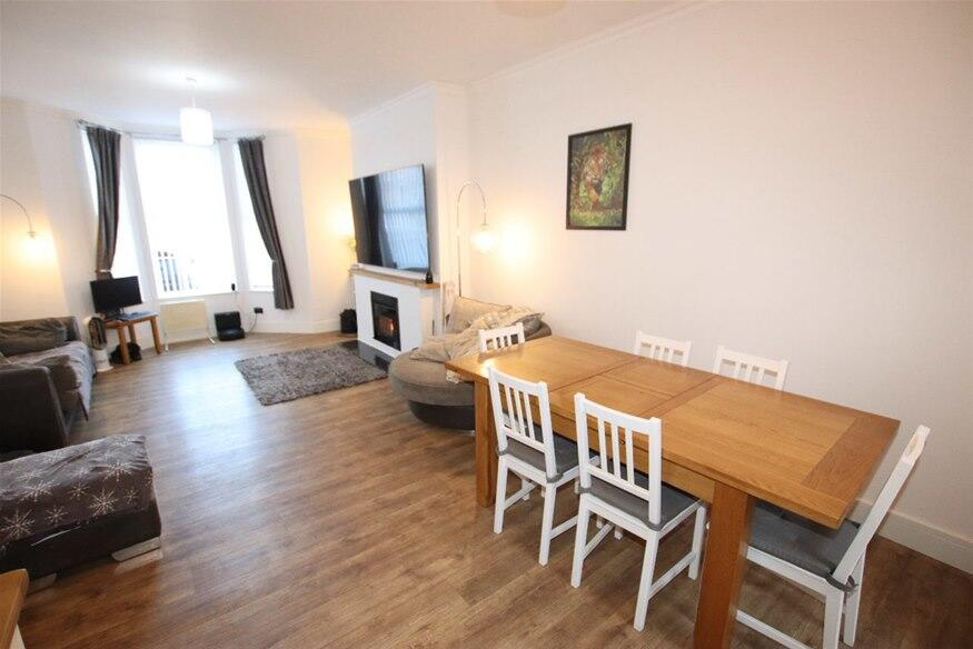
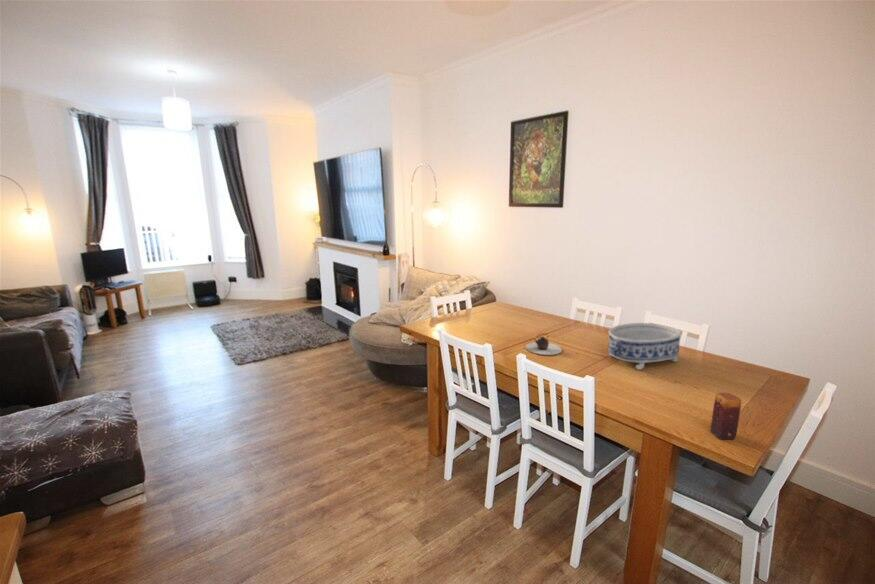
+ teapot [525,332,563,356]
+ candle [709,392,743,441]
+ decorative bowl [607,322,683,371]
